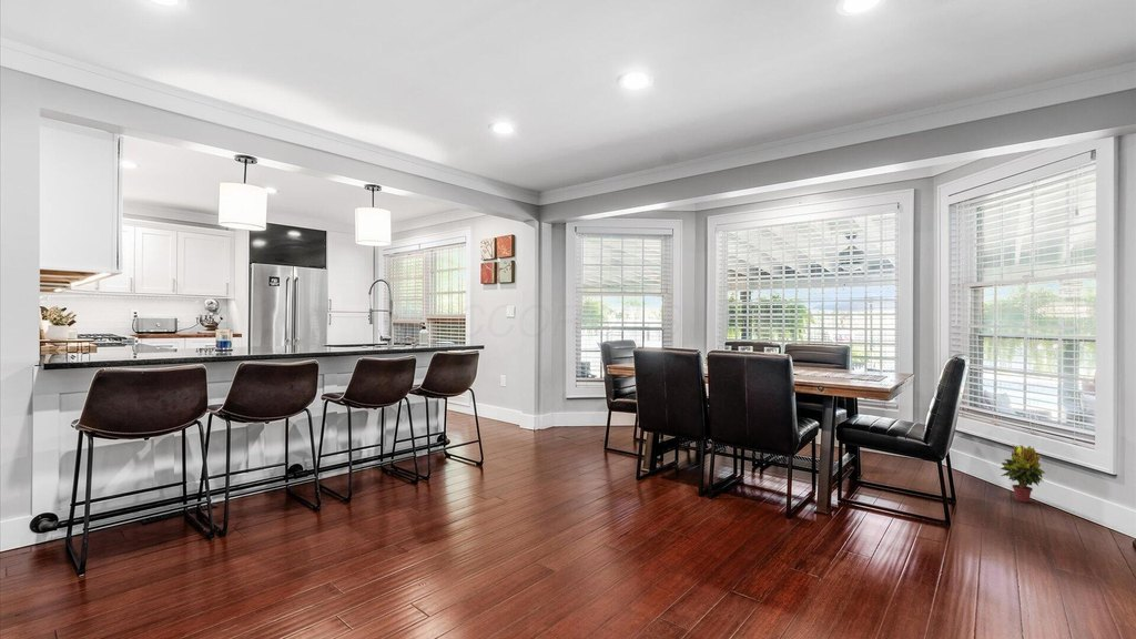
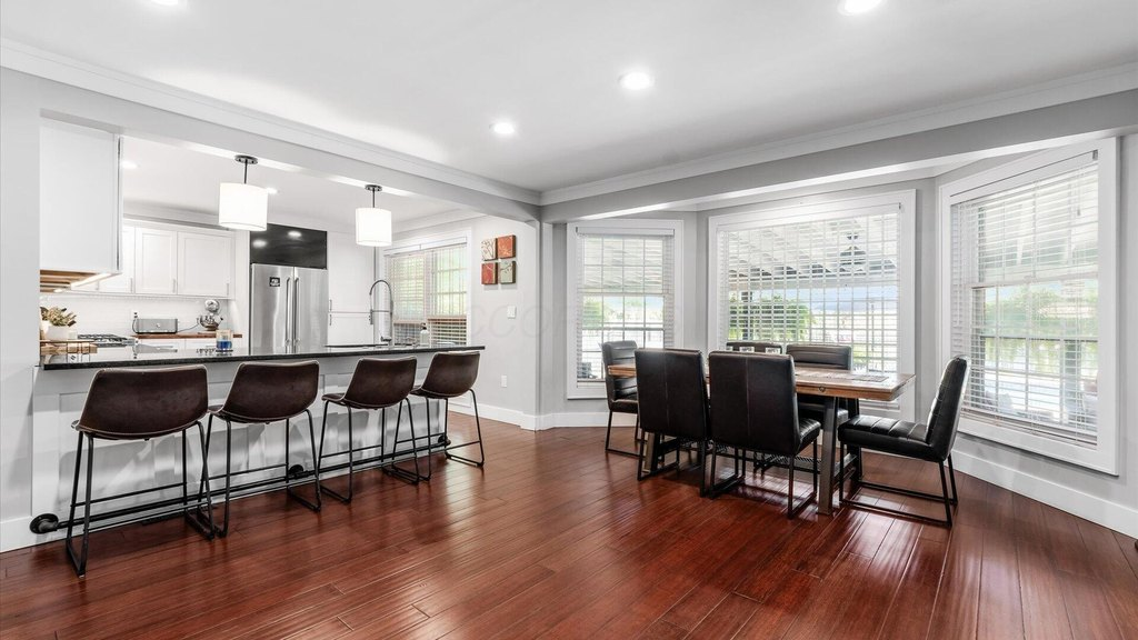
- potted plant [1000,444,1046,504]
